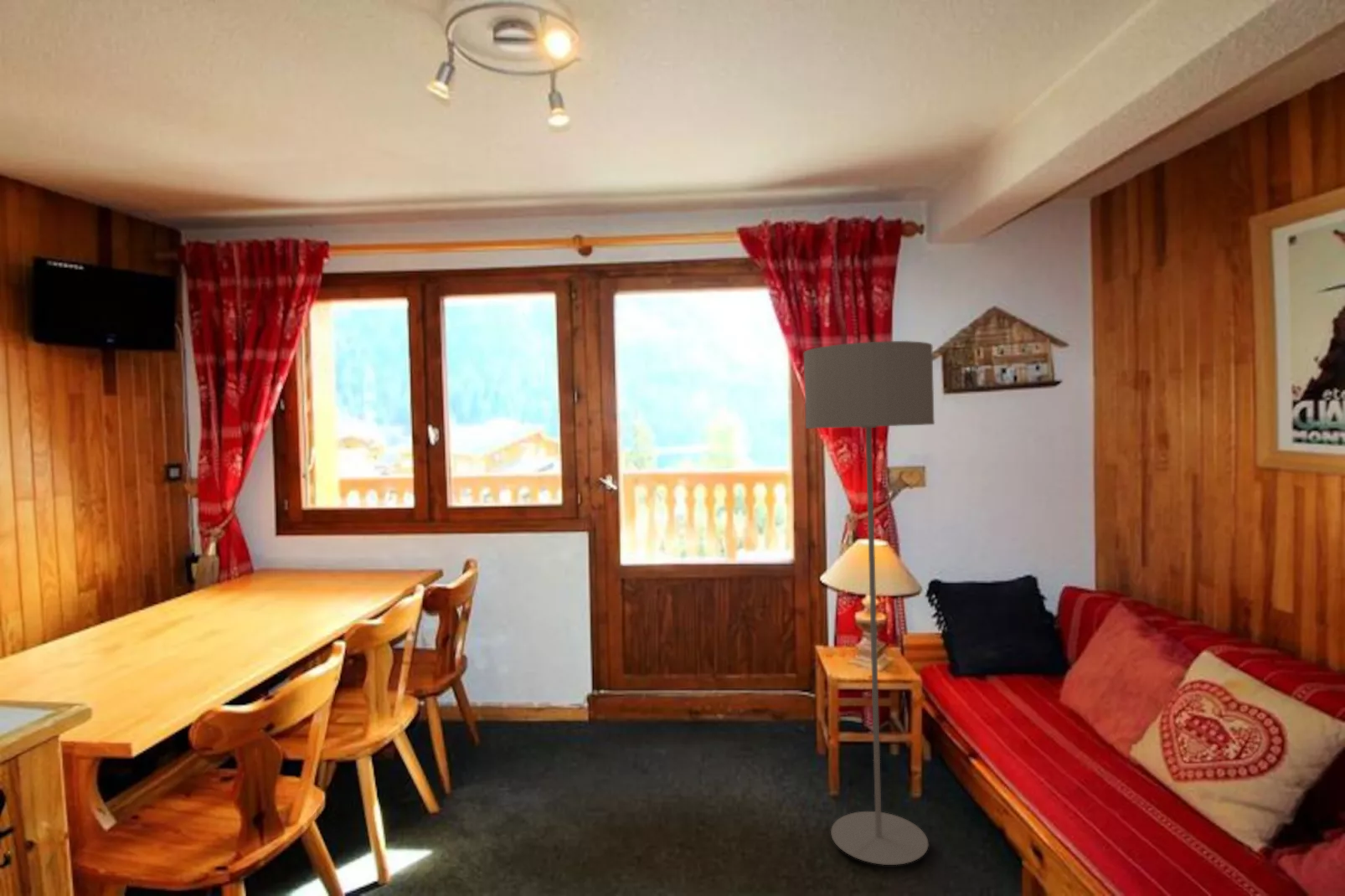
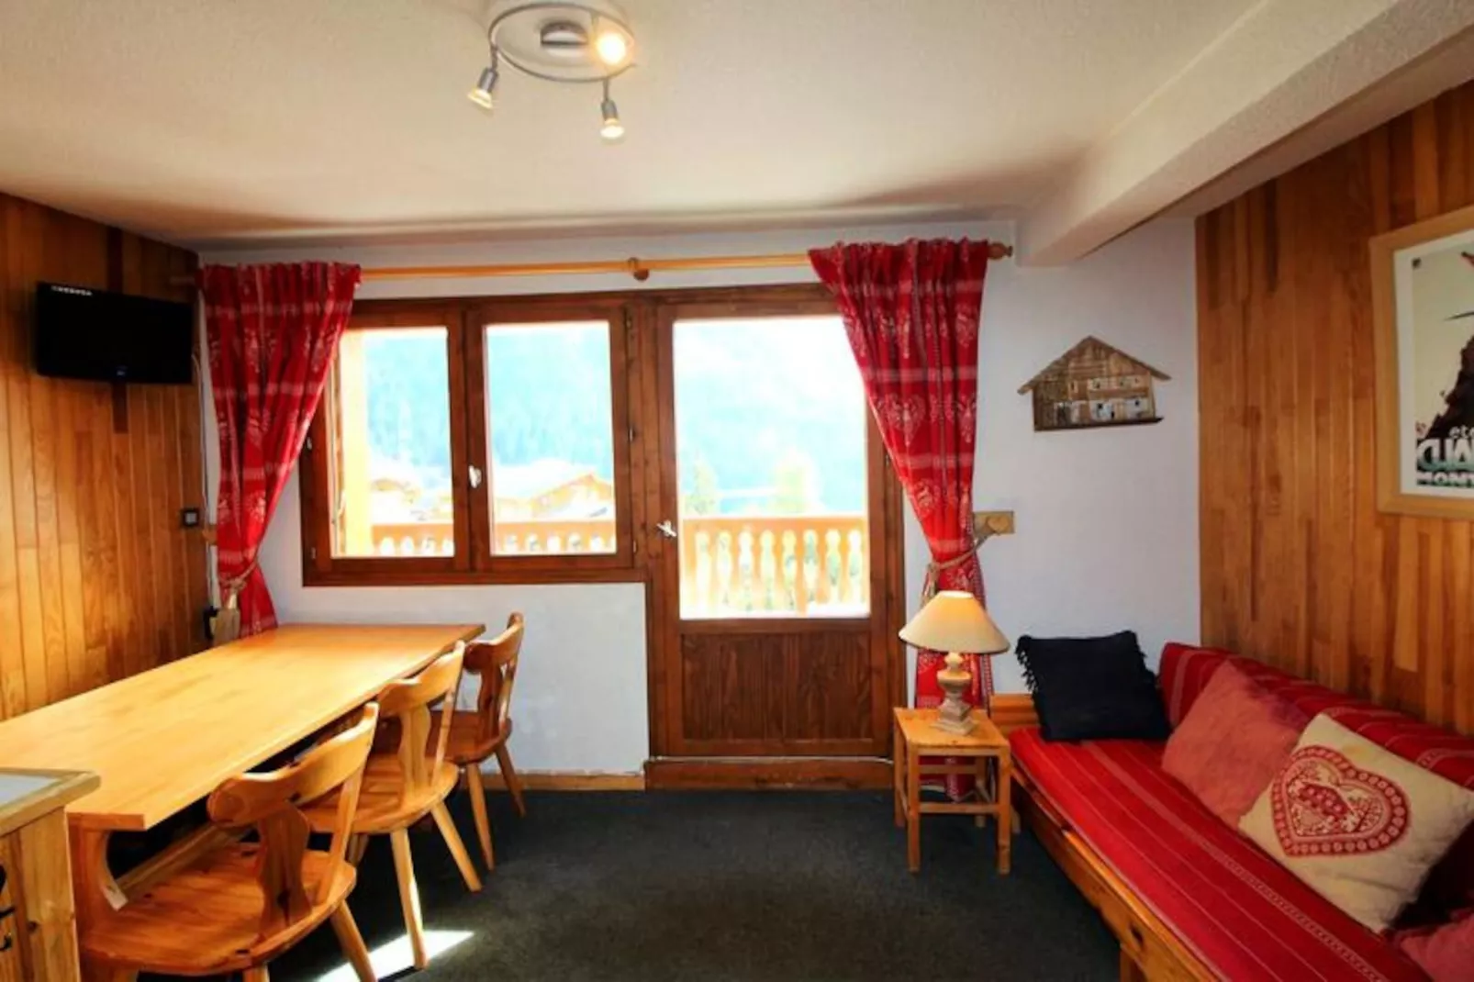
- floor lamp [803,340,935,866]
